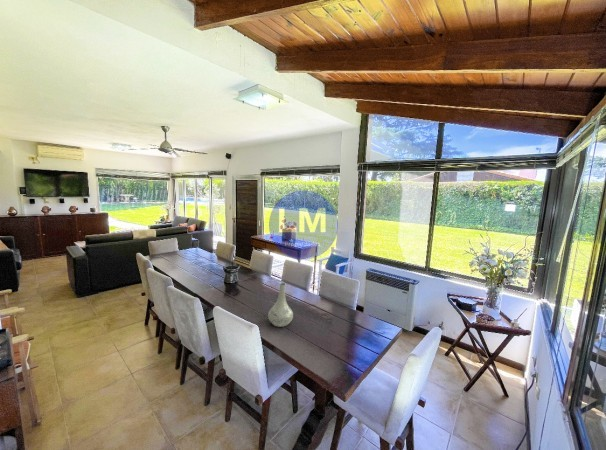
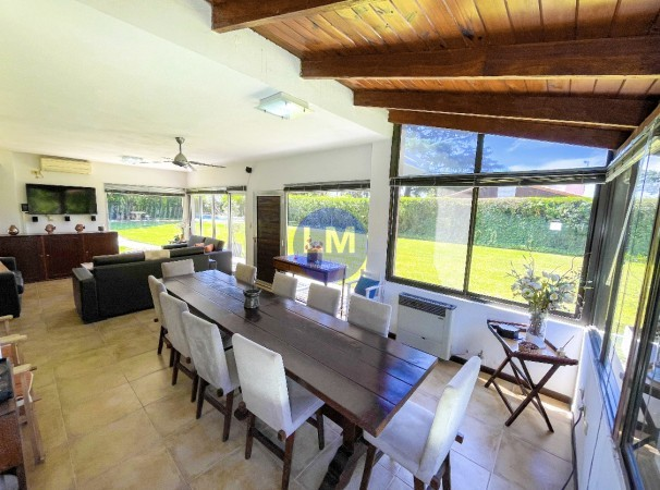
- vase [267,282,294,328]
